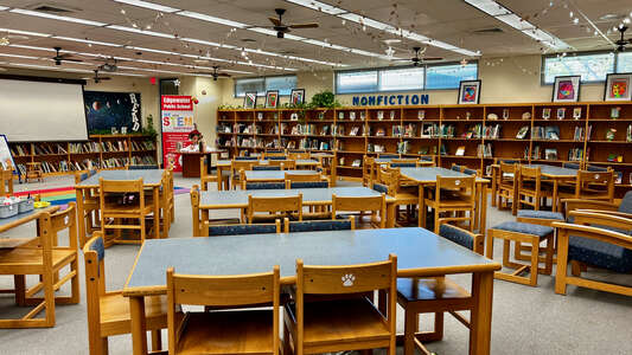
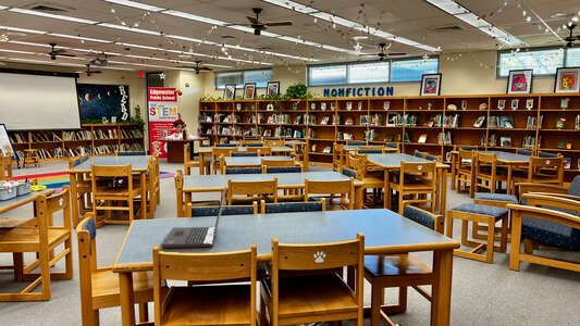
+ laptop [160,185,227,249]
